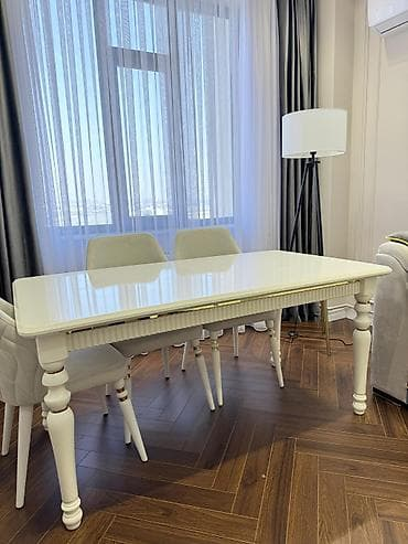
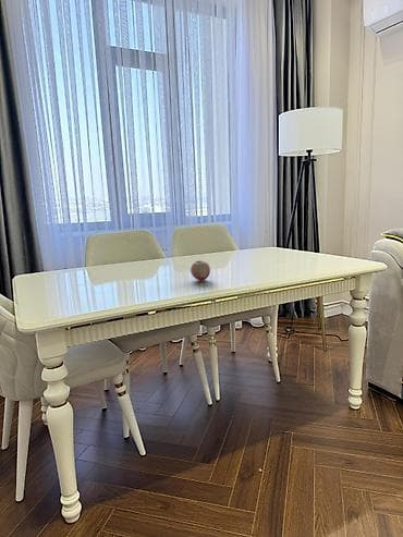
+ fruit [190,259,211,282]
